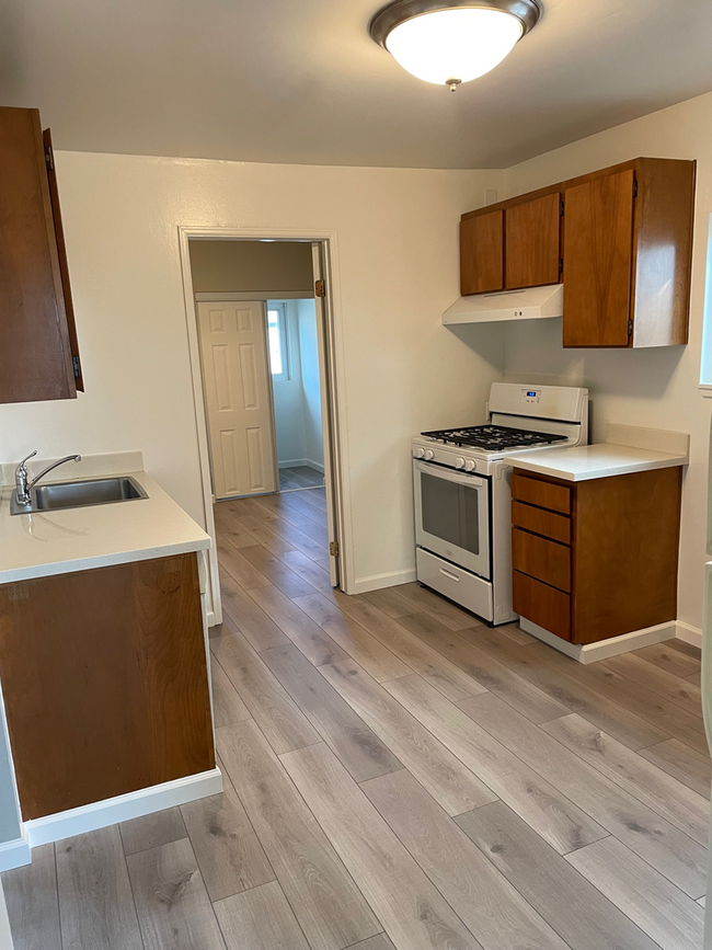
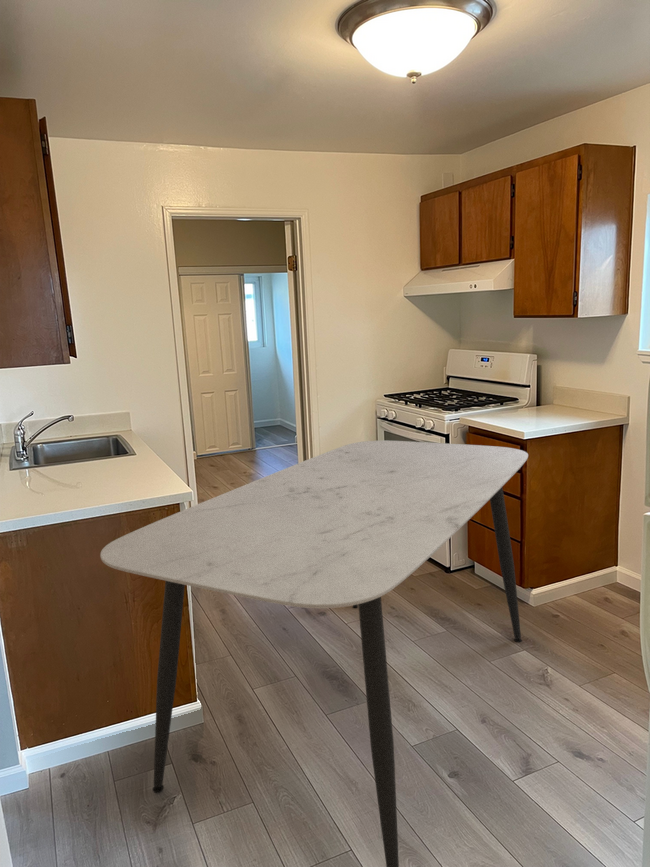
+ dining table [99,440,529,867]
